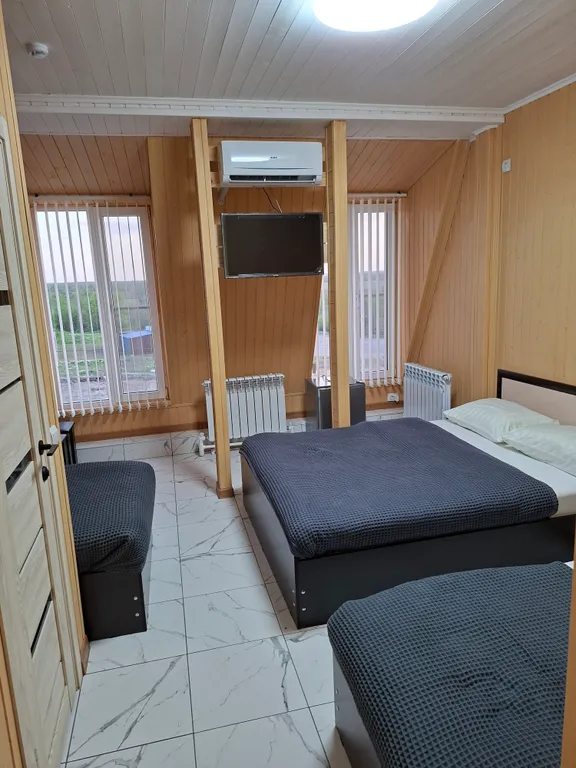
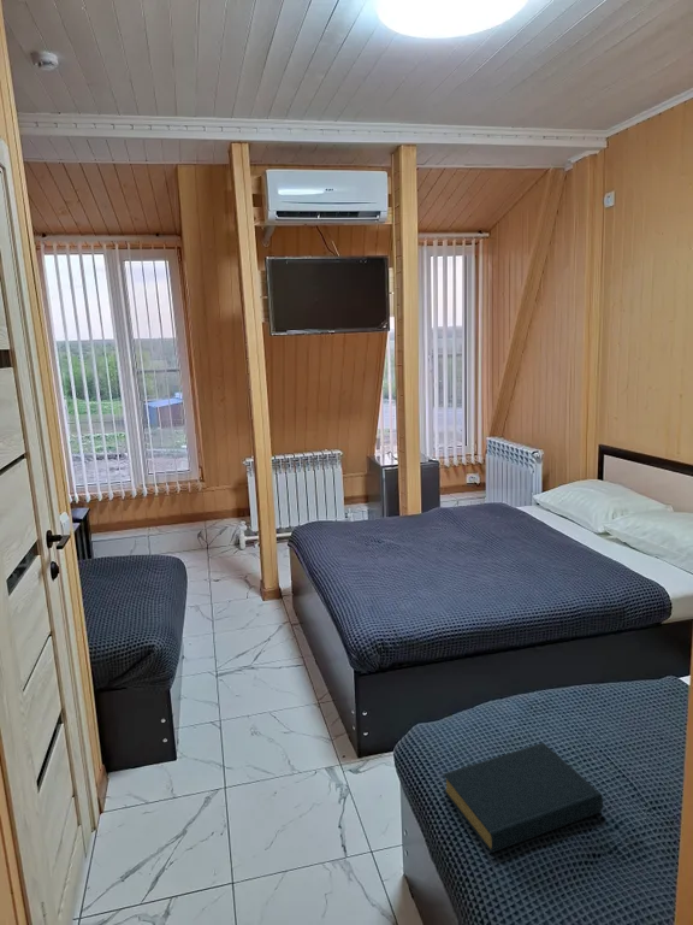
+ hardback book [442,742,604,854]
